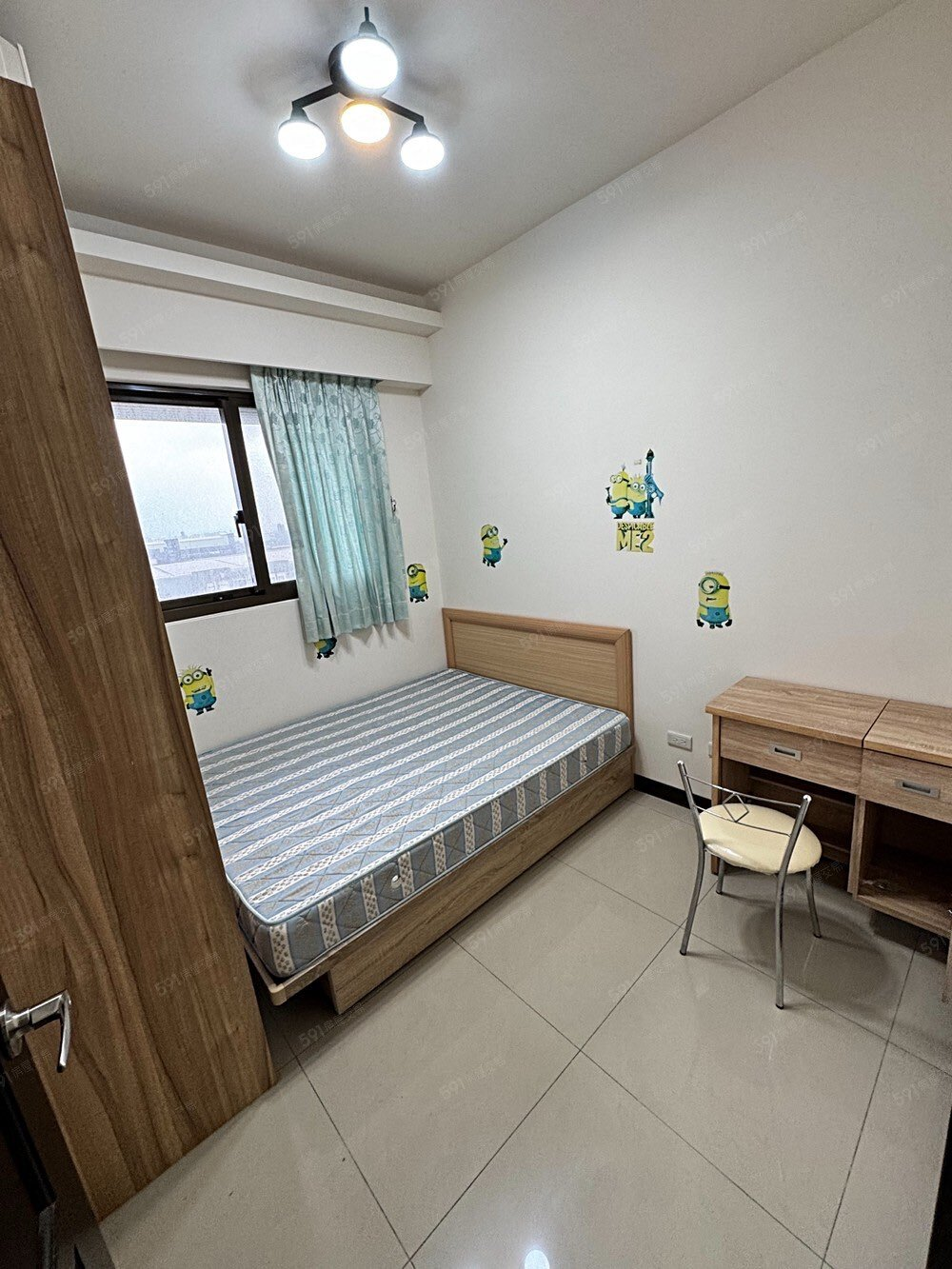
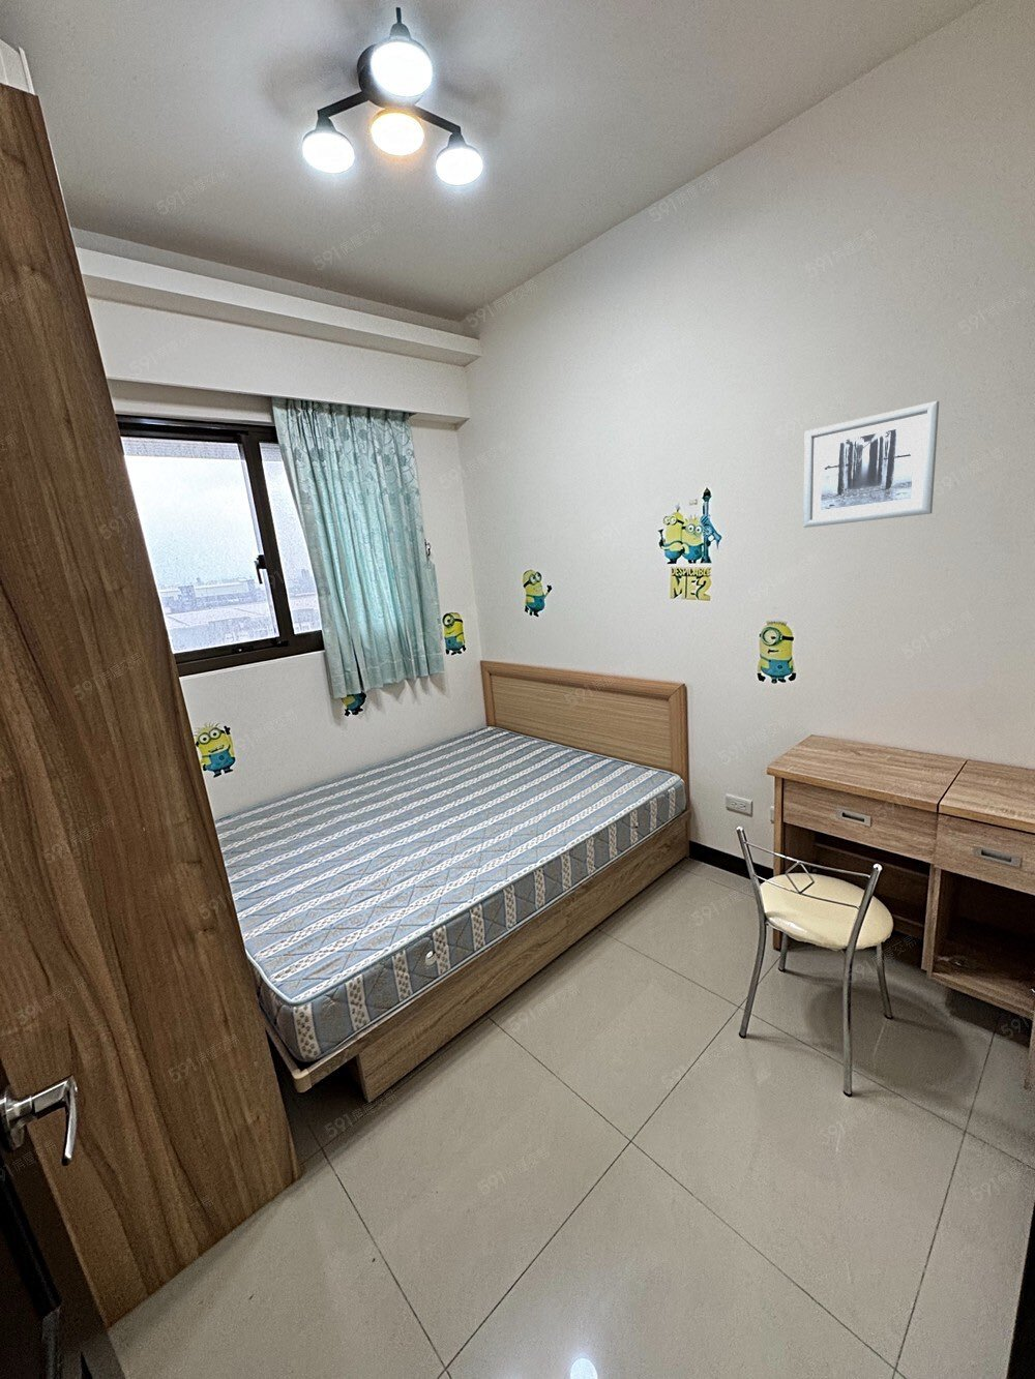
+ wall art [802,400,939,528]
